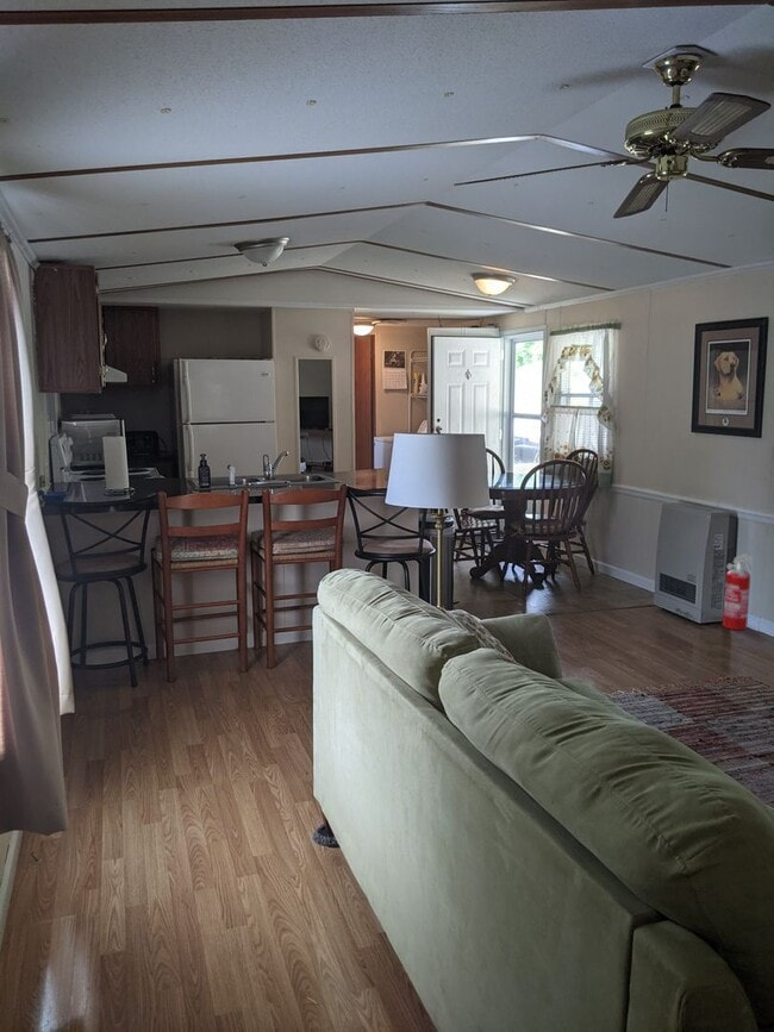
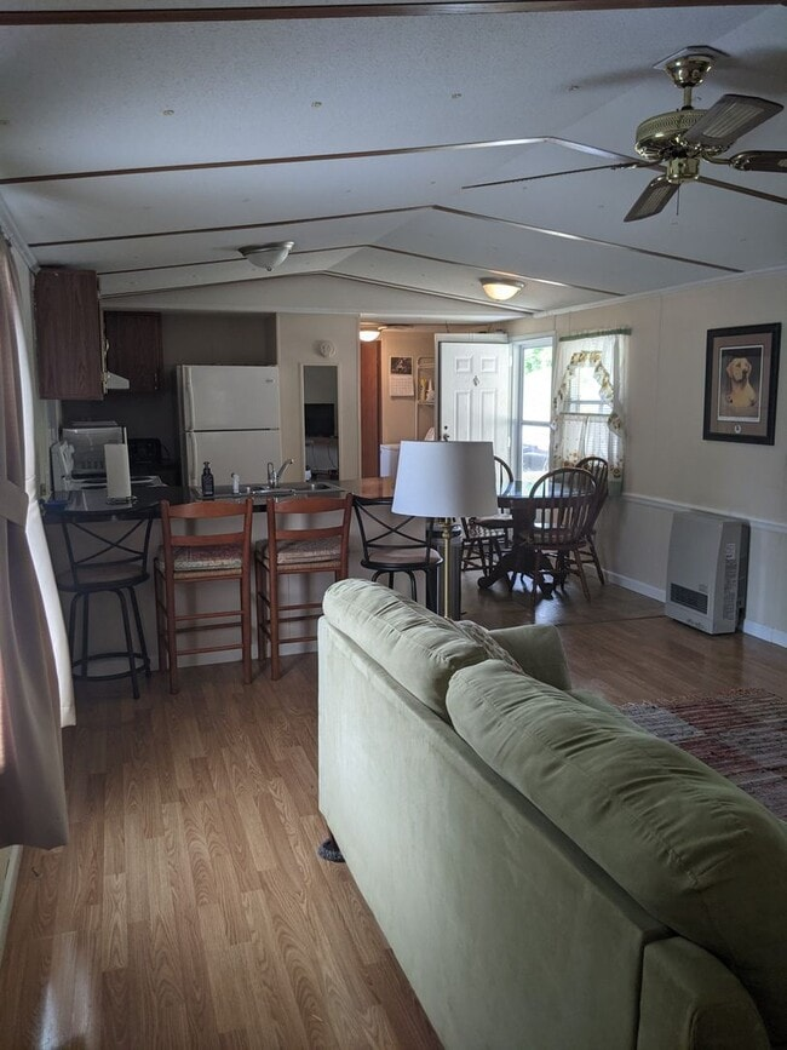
- fire extinguisher [722,552,753,631]
